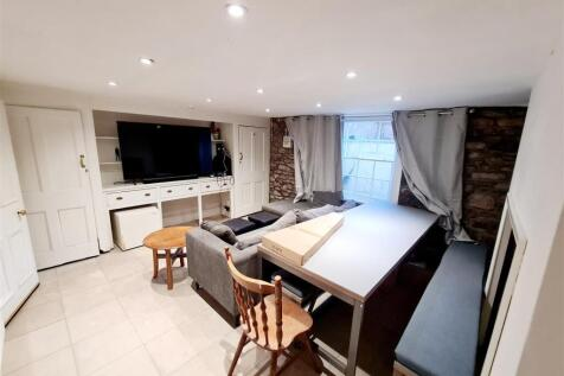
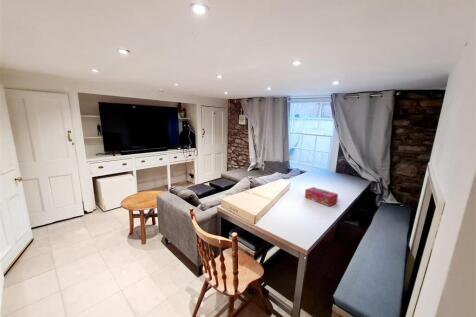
+ tissue box [304,186,339,207]
